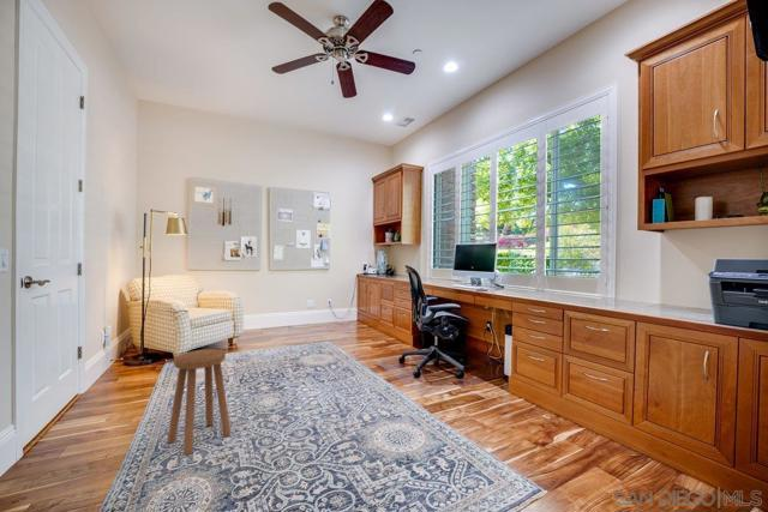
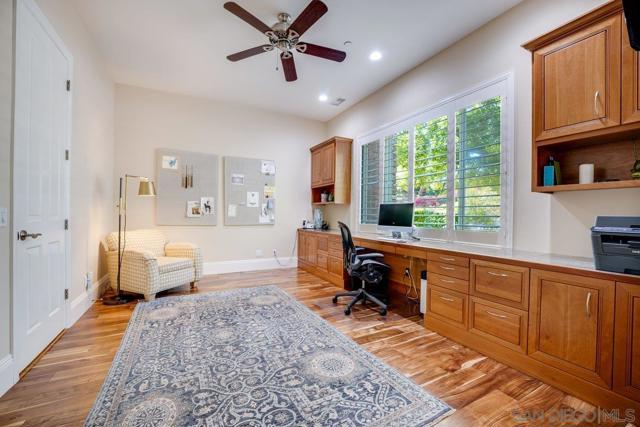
- stool [166,348,232,456]
